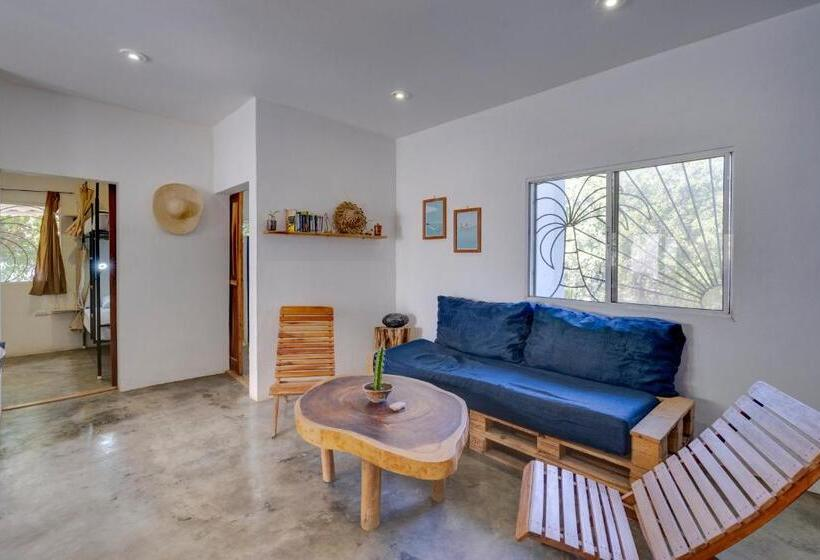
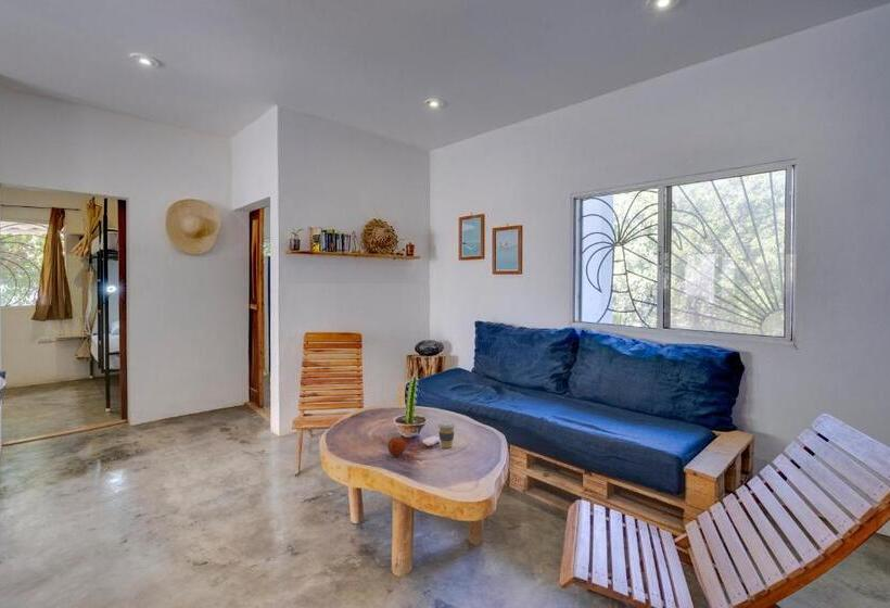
+ apple [386,436,407,457]
+ coffee cup [437,420,456,449]
